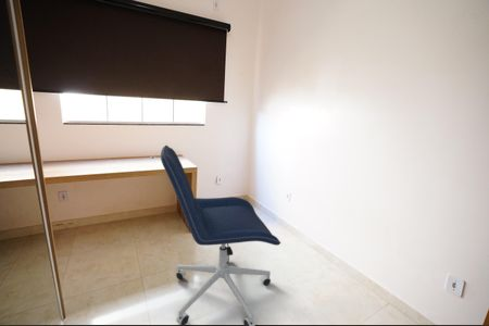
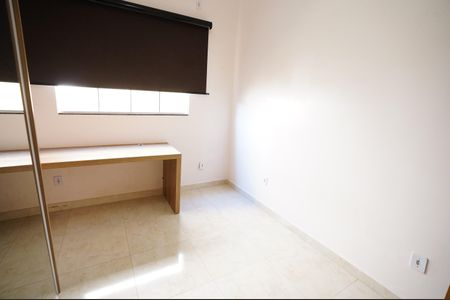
- office chair [160,145,281,326]
